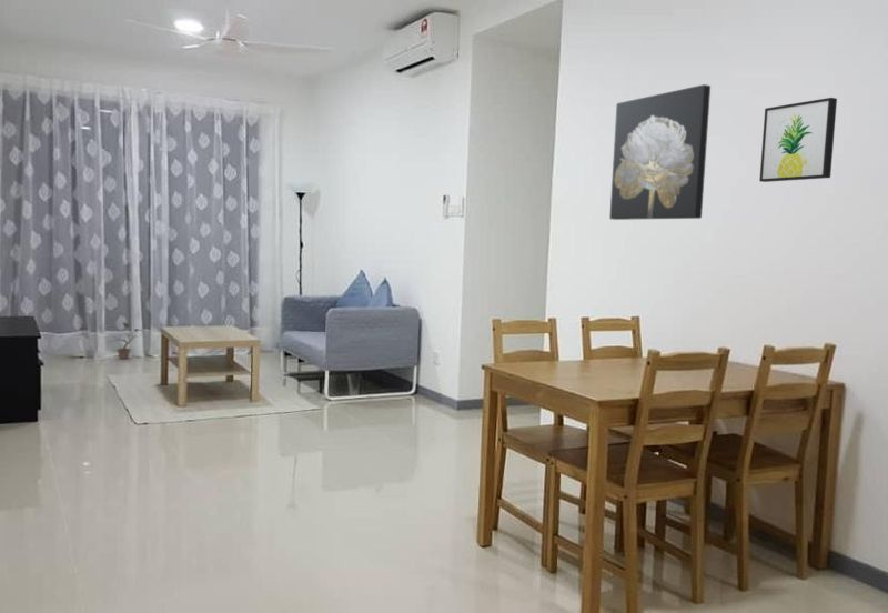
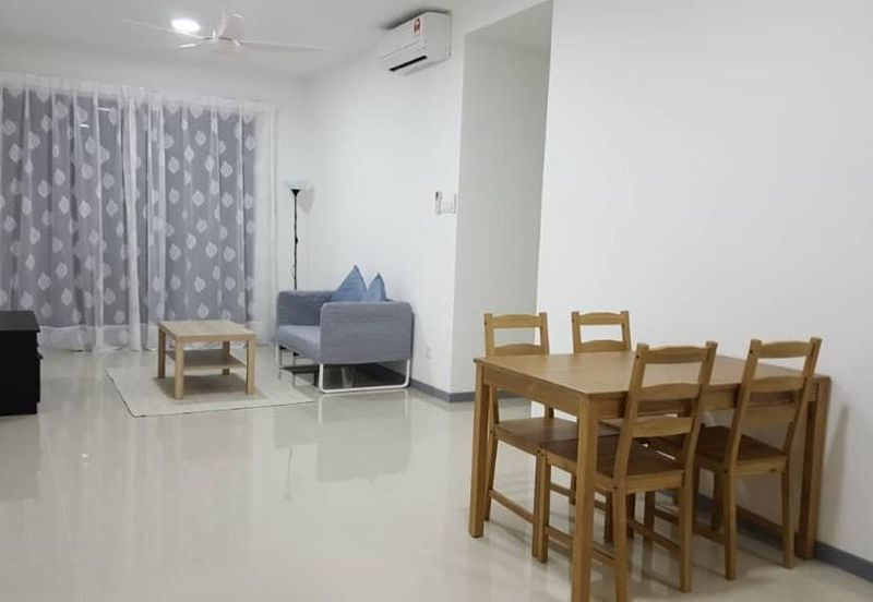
- potted plant [109,321,144,360]
- wall art [608,83,712,221]
- wall art [758,97,838,183]
